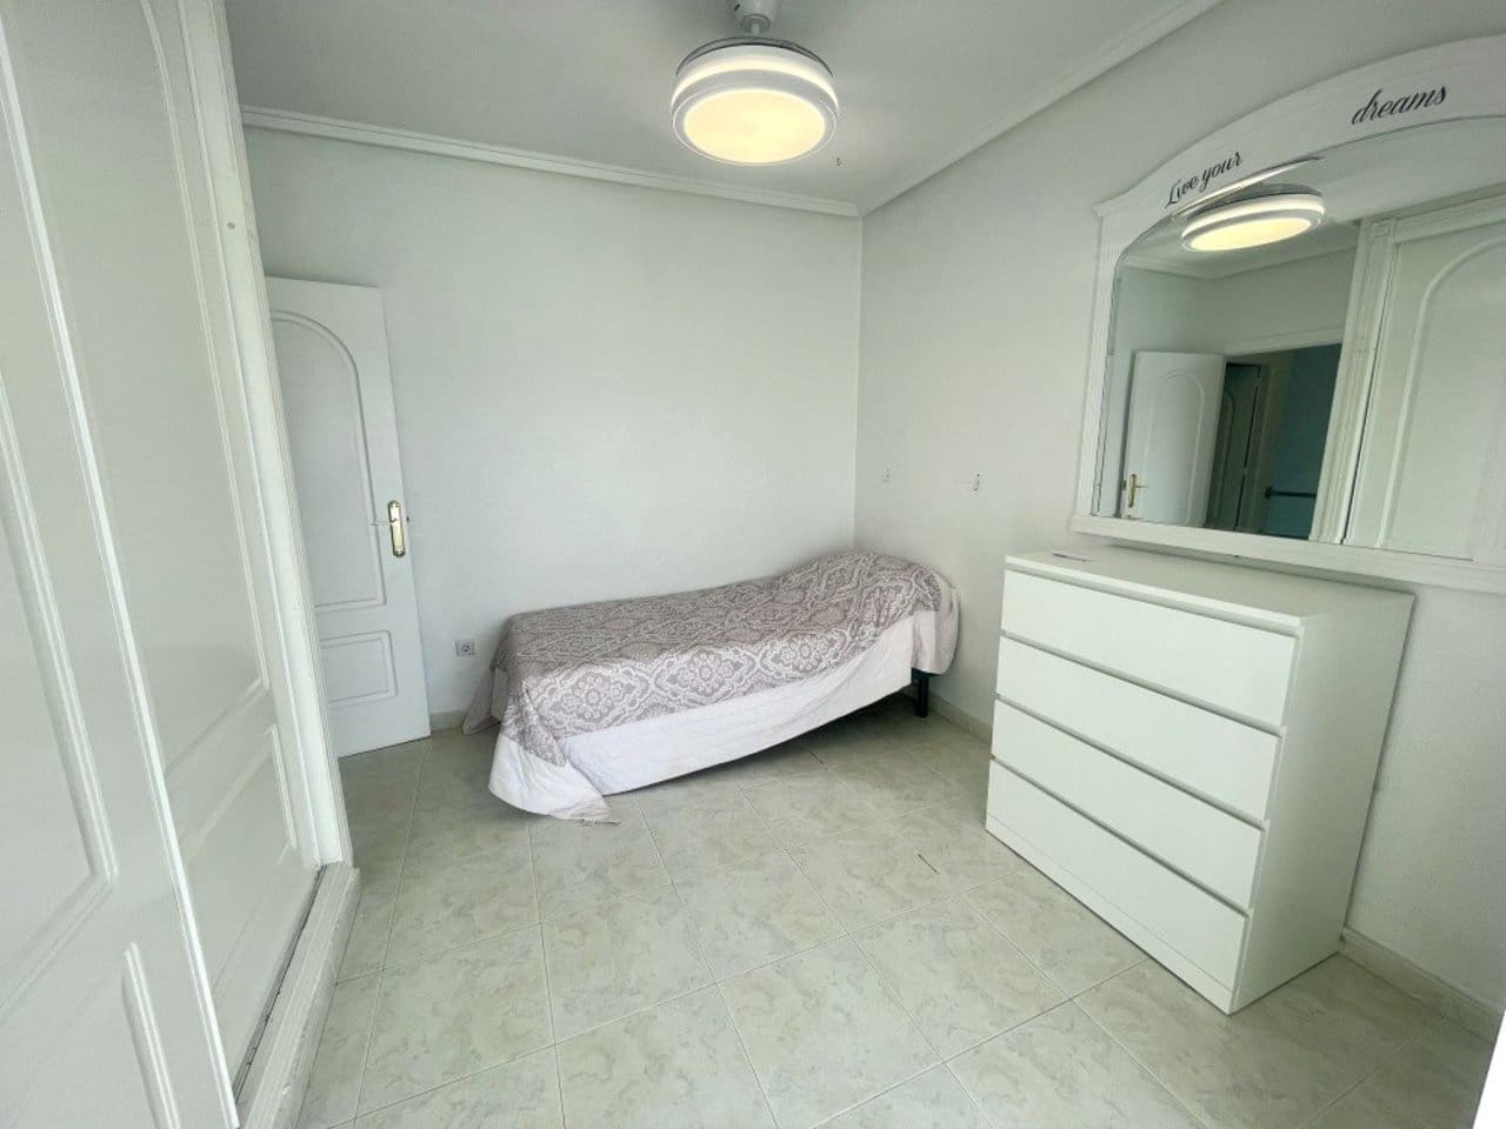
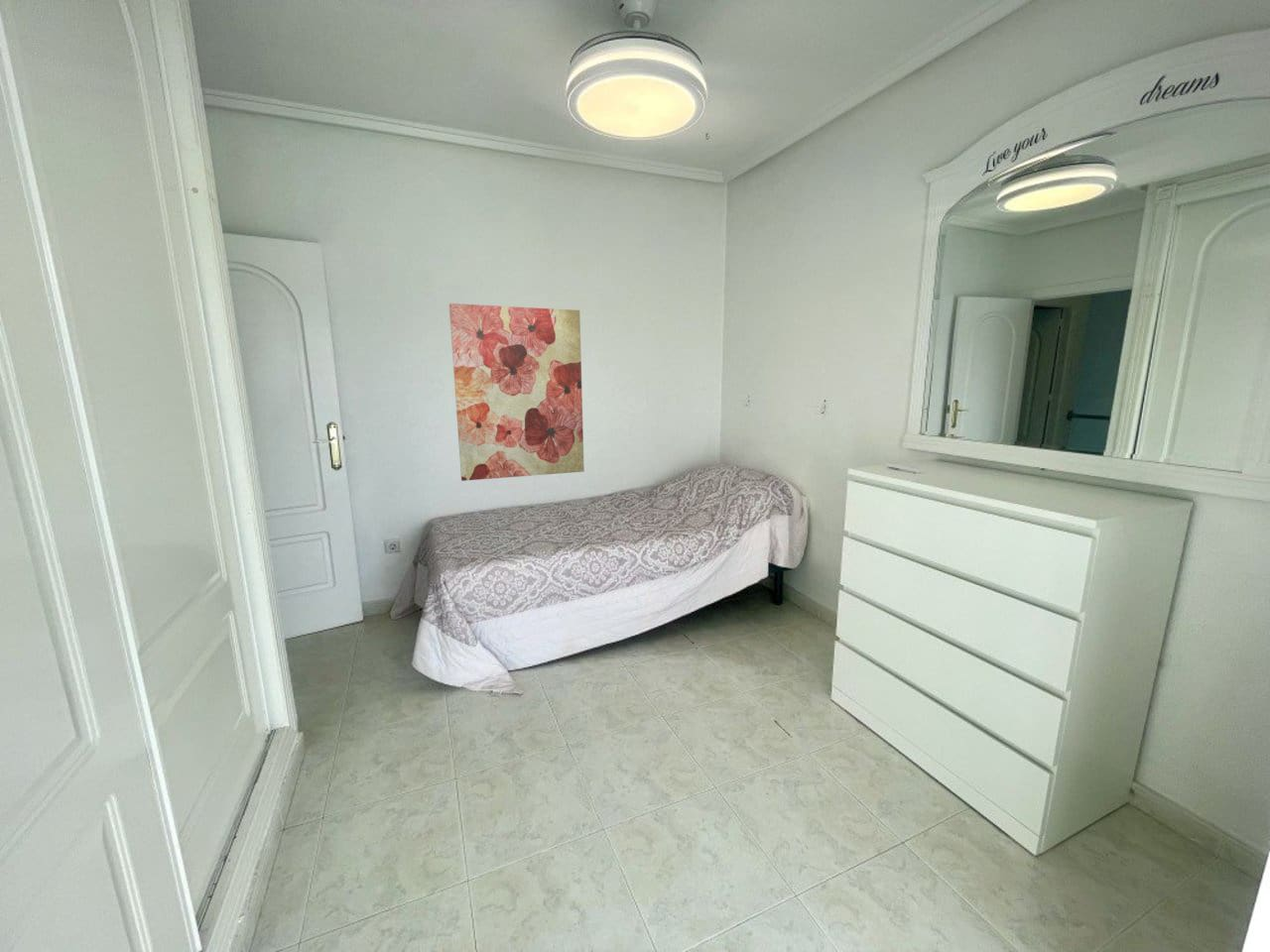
+ wall art [448,302,585,482]
